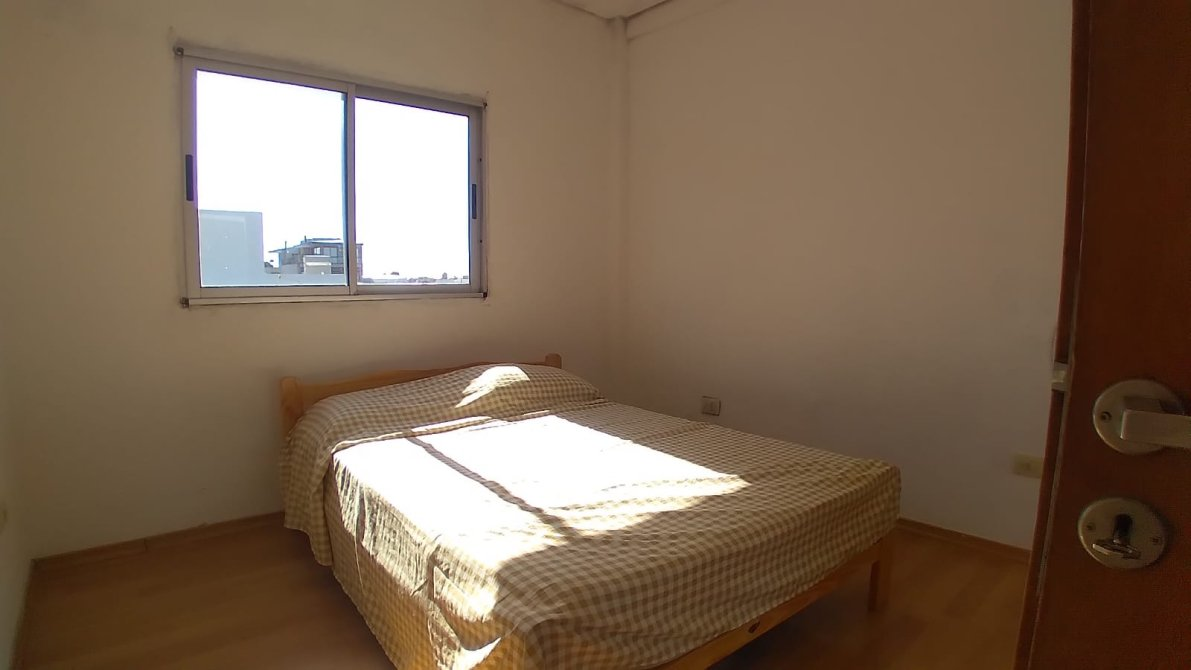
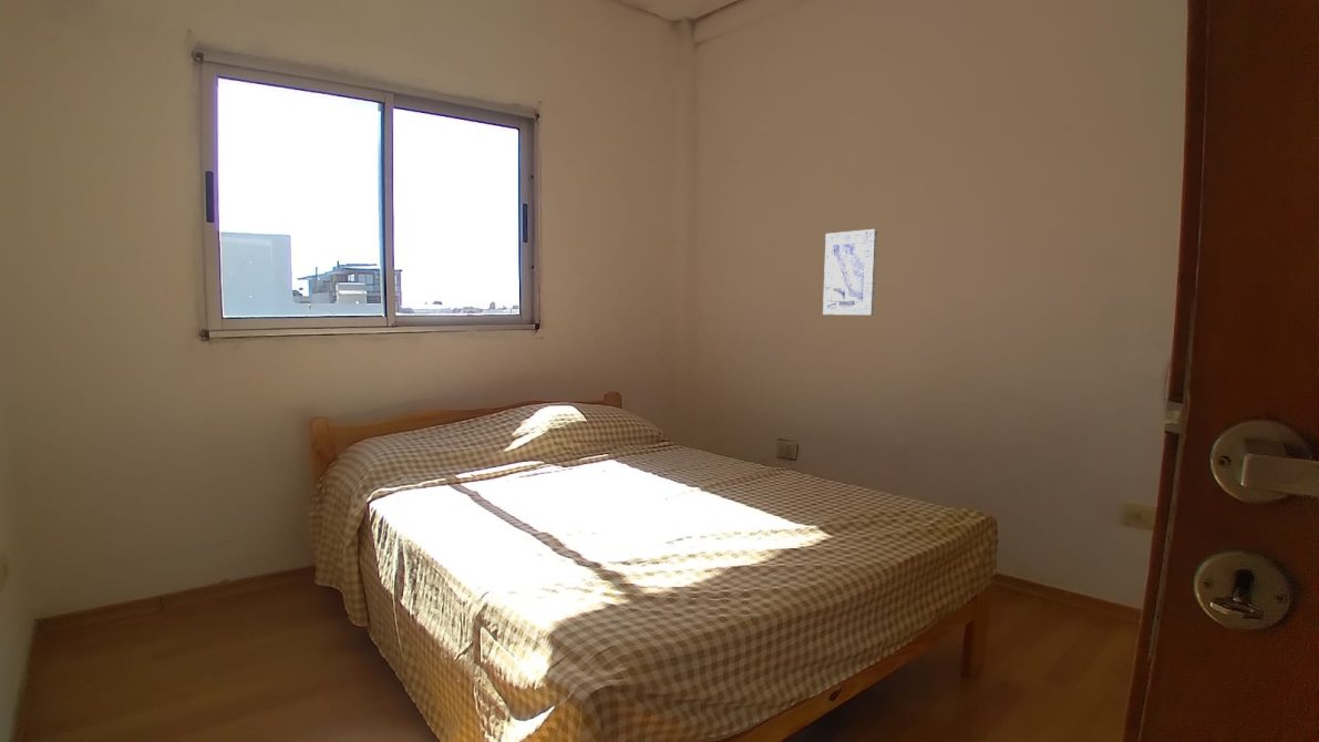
+ wall art [822,228,878,316]
